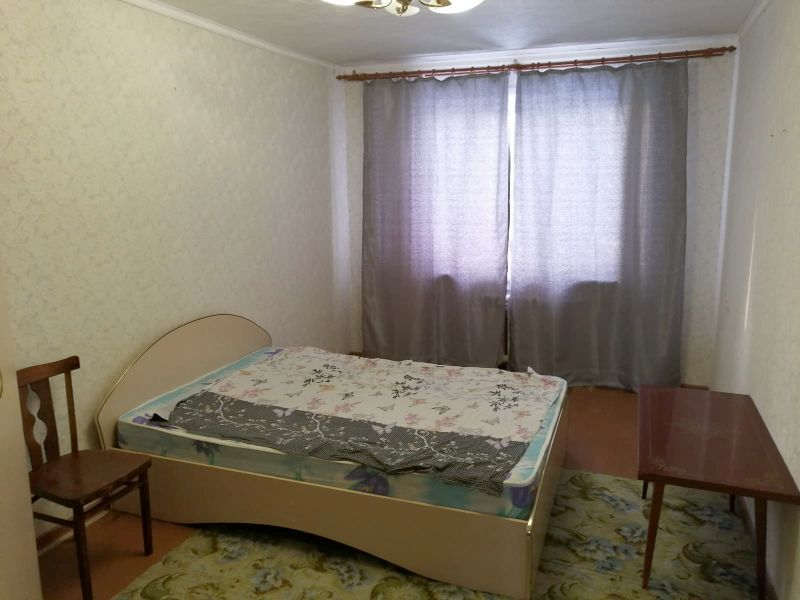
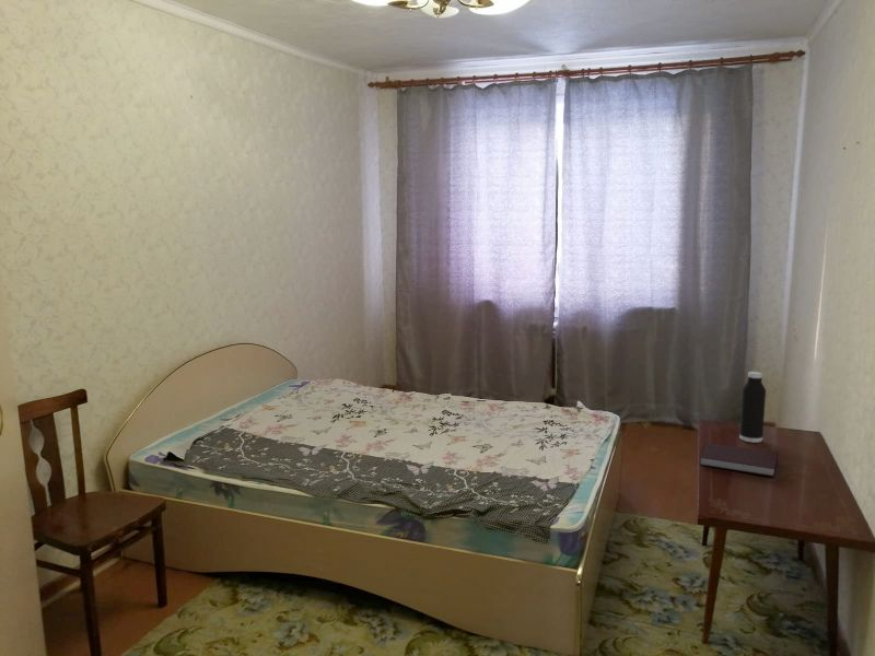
+ notebook [699,442,779,478]
+ water bottle [738,371,767,444]
